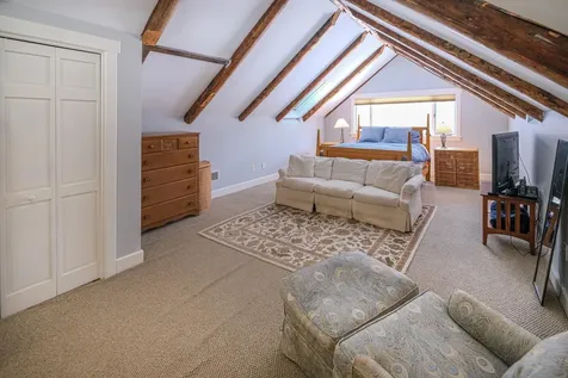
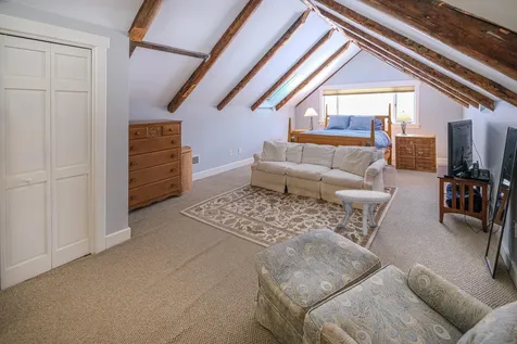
+ side table [333,189,392,237]
